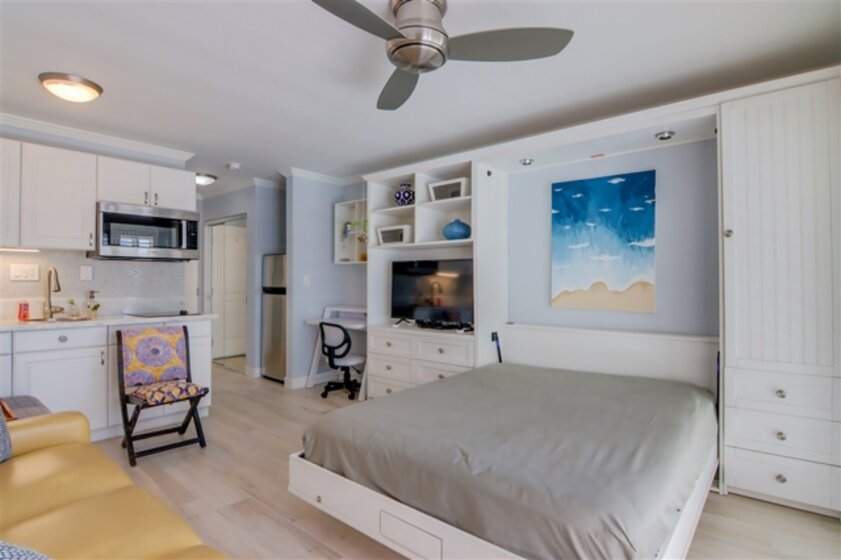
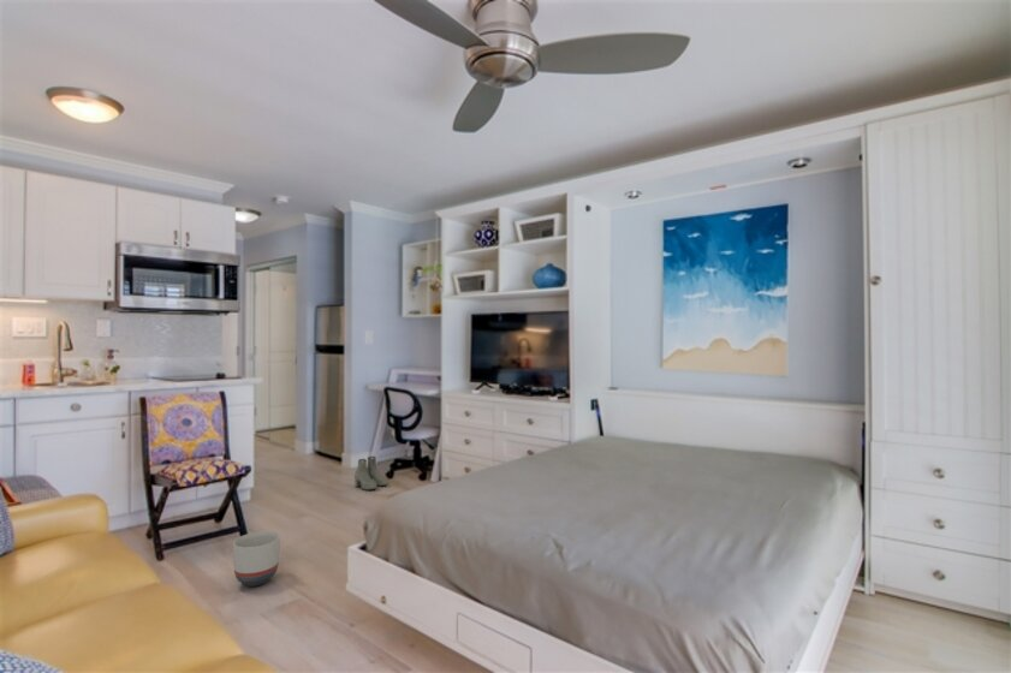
+ planter [232,530,281,588]
+ boots [353,455,388,492]
